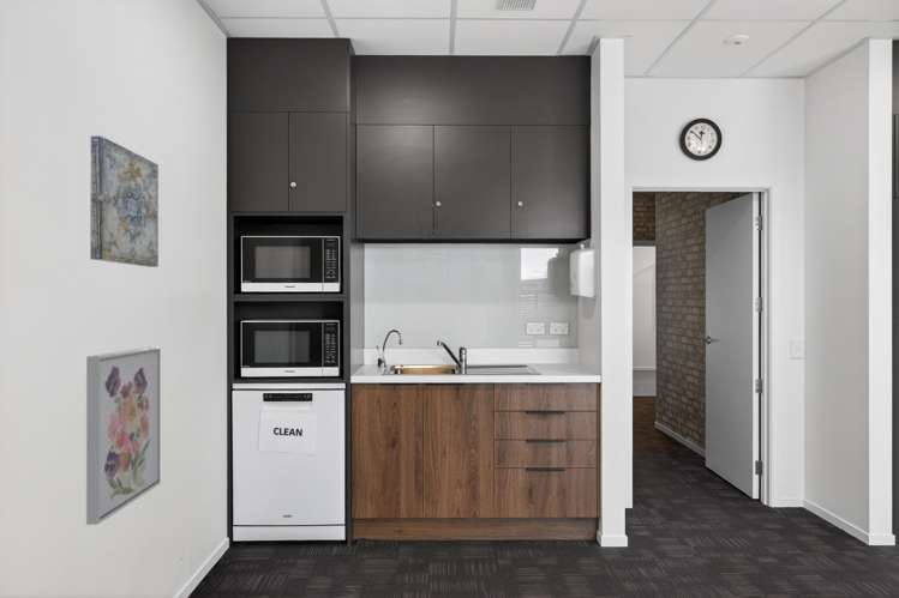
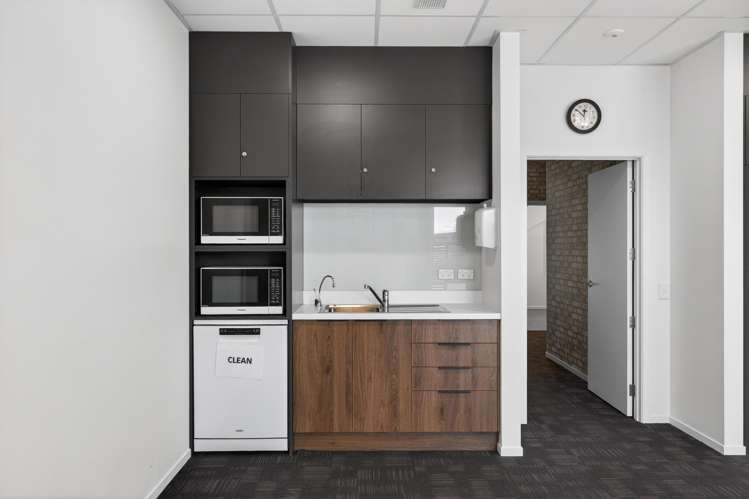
- wall art [89,134,160,268]
- wall art [85,345,162,526]
